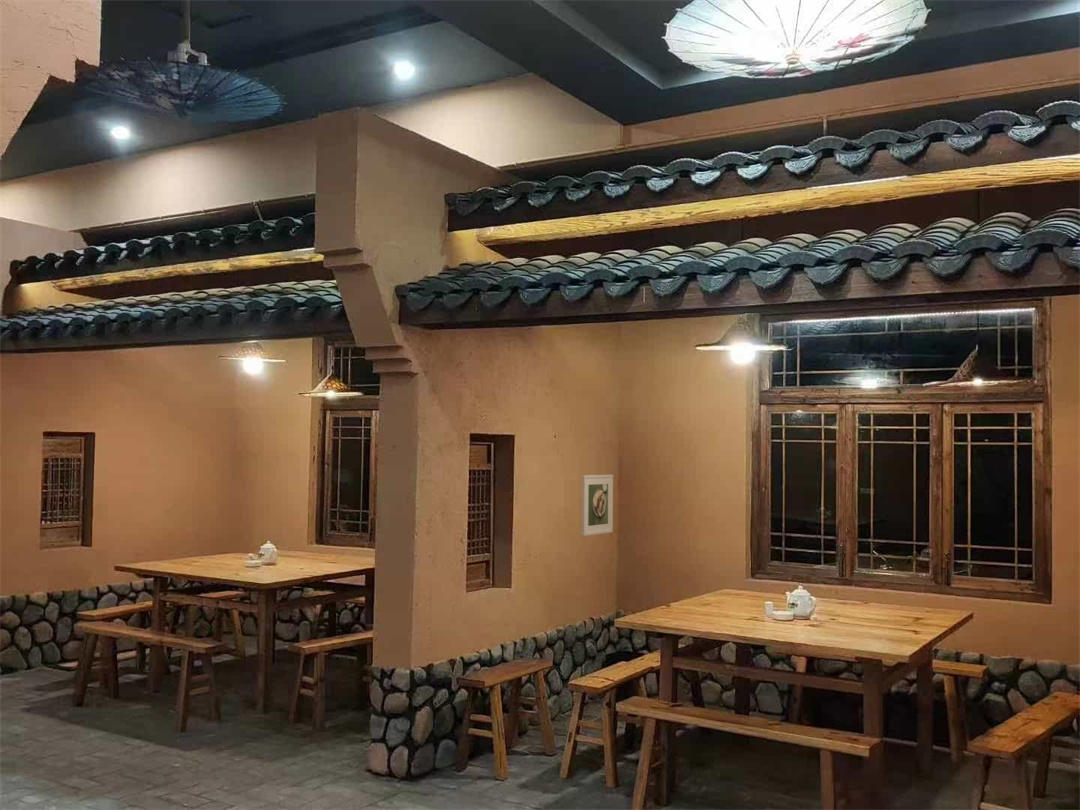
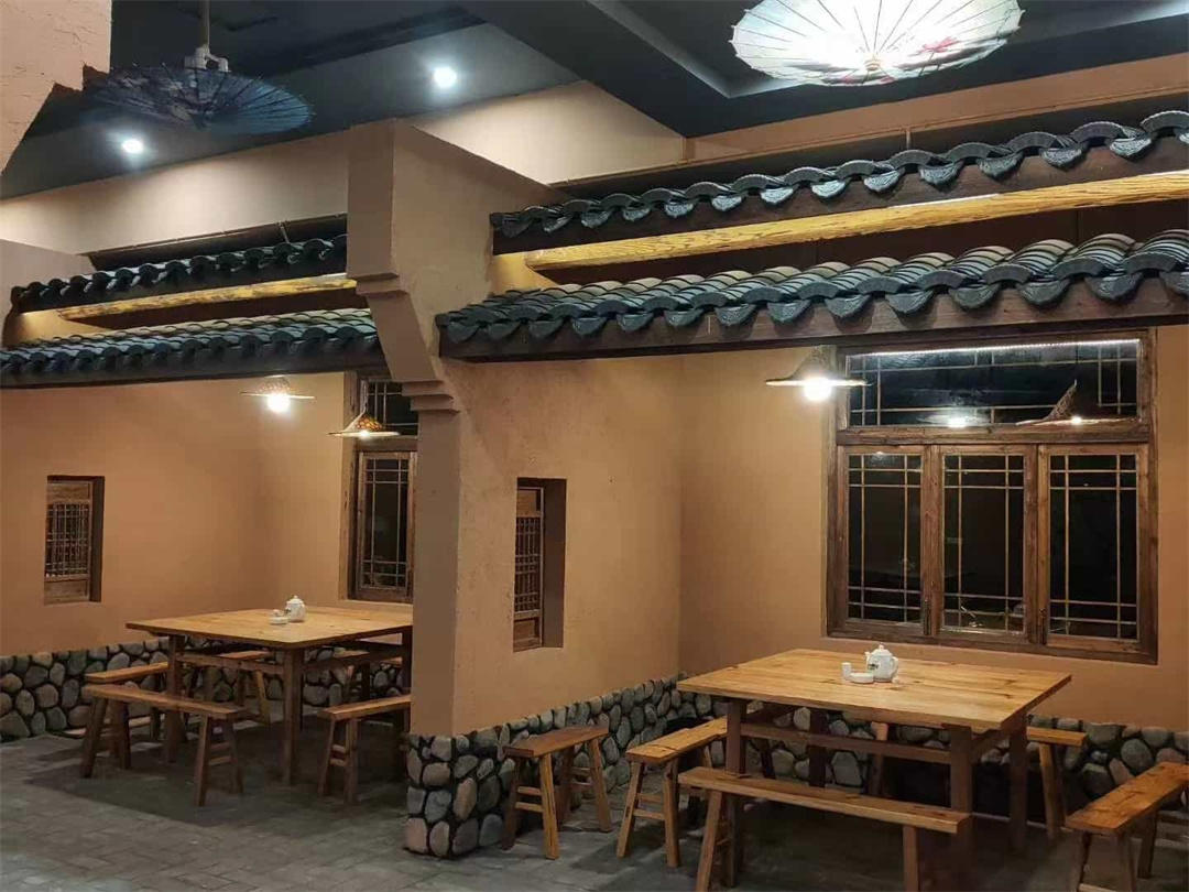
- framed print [581,474,614,537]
